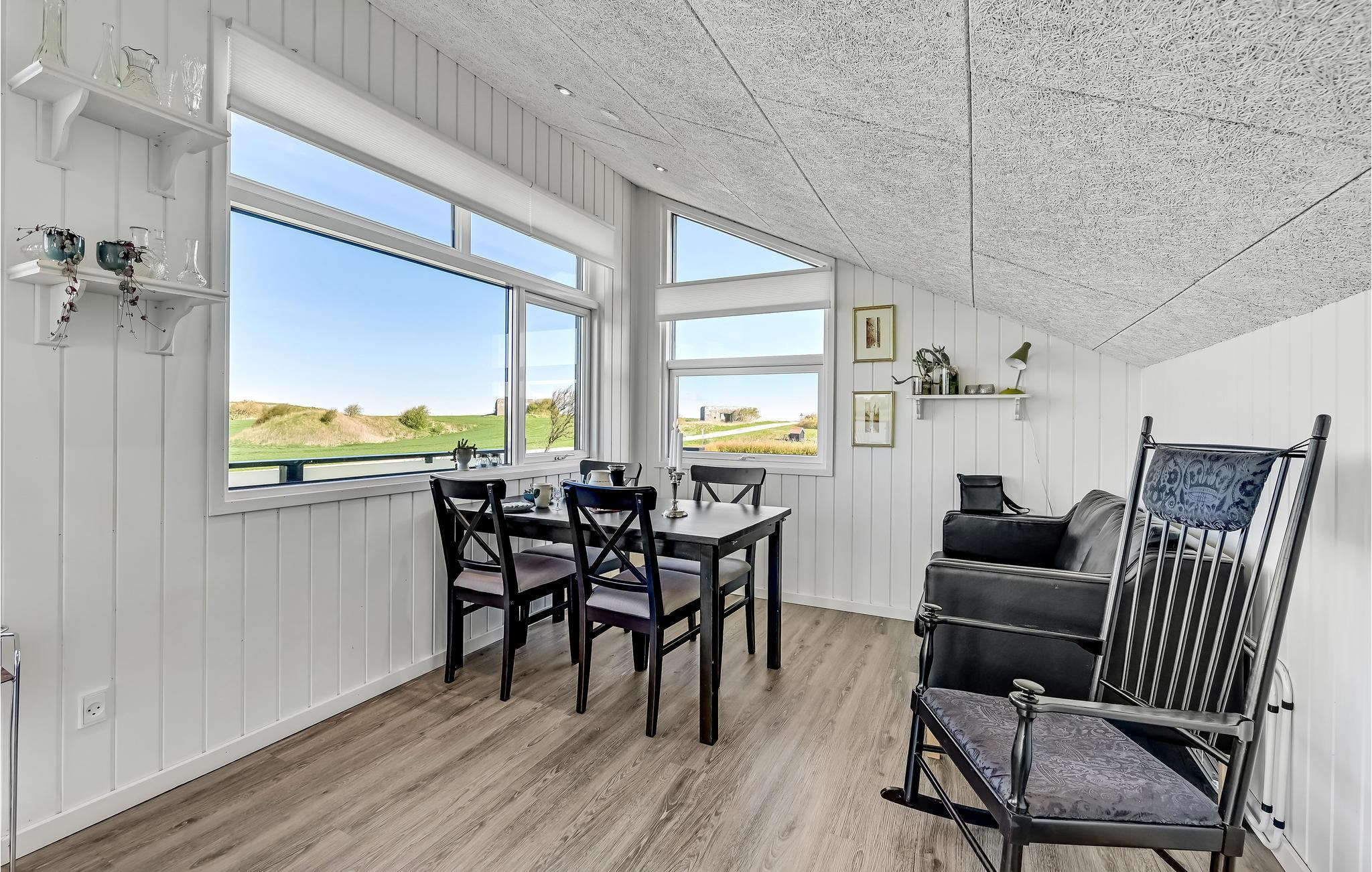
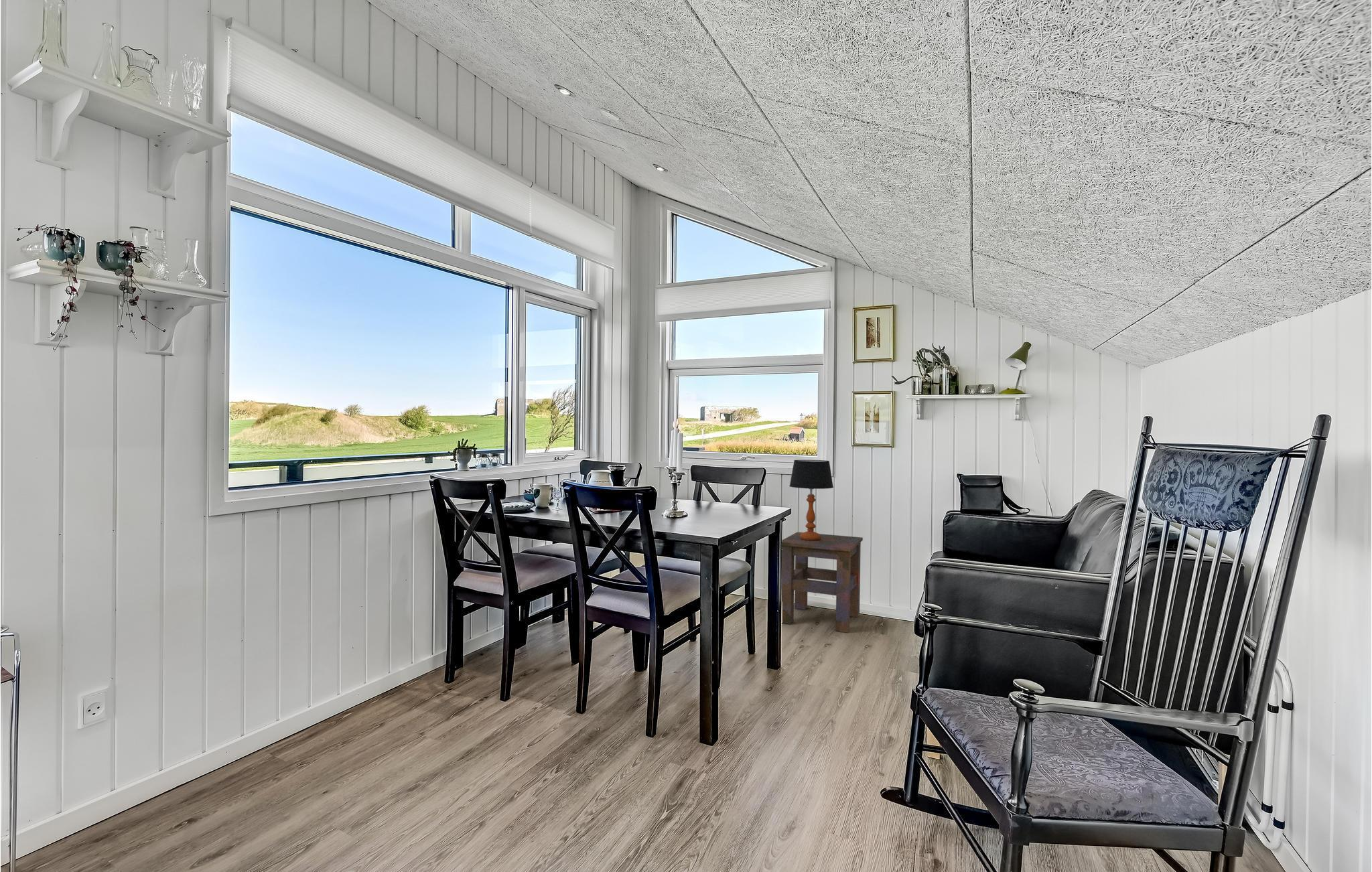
+ table lamp [789,459,834,540]
+ side table [782,531,864,634]
